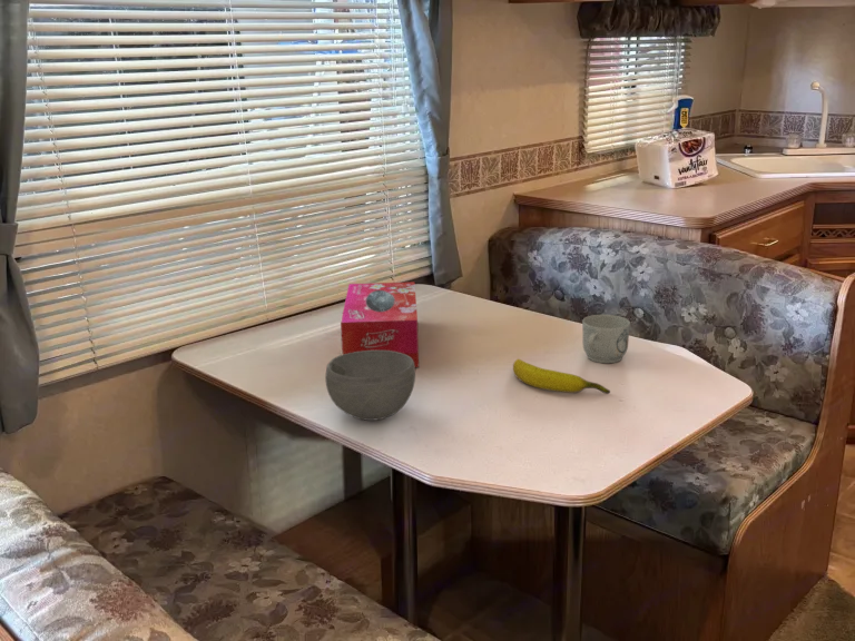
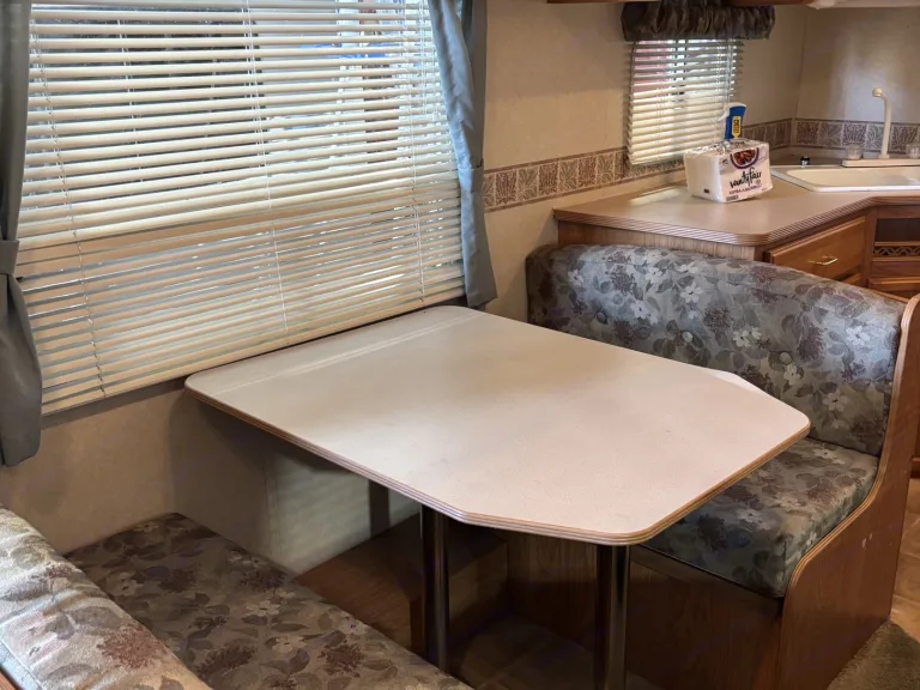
- mug [581,314,631,364]
- bowl [324,351,416,422]
- tissue box [340,280,420,368]
- banana [512,357,611,395]
